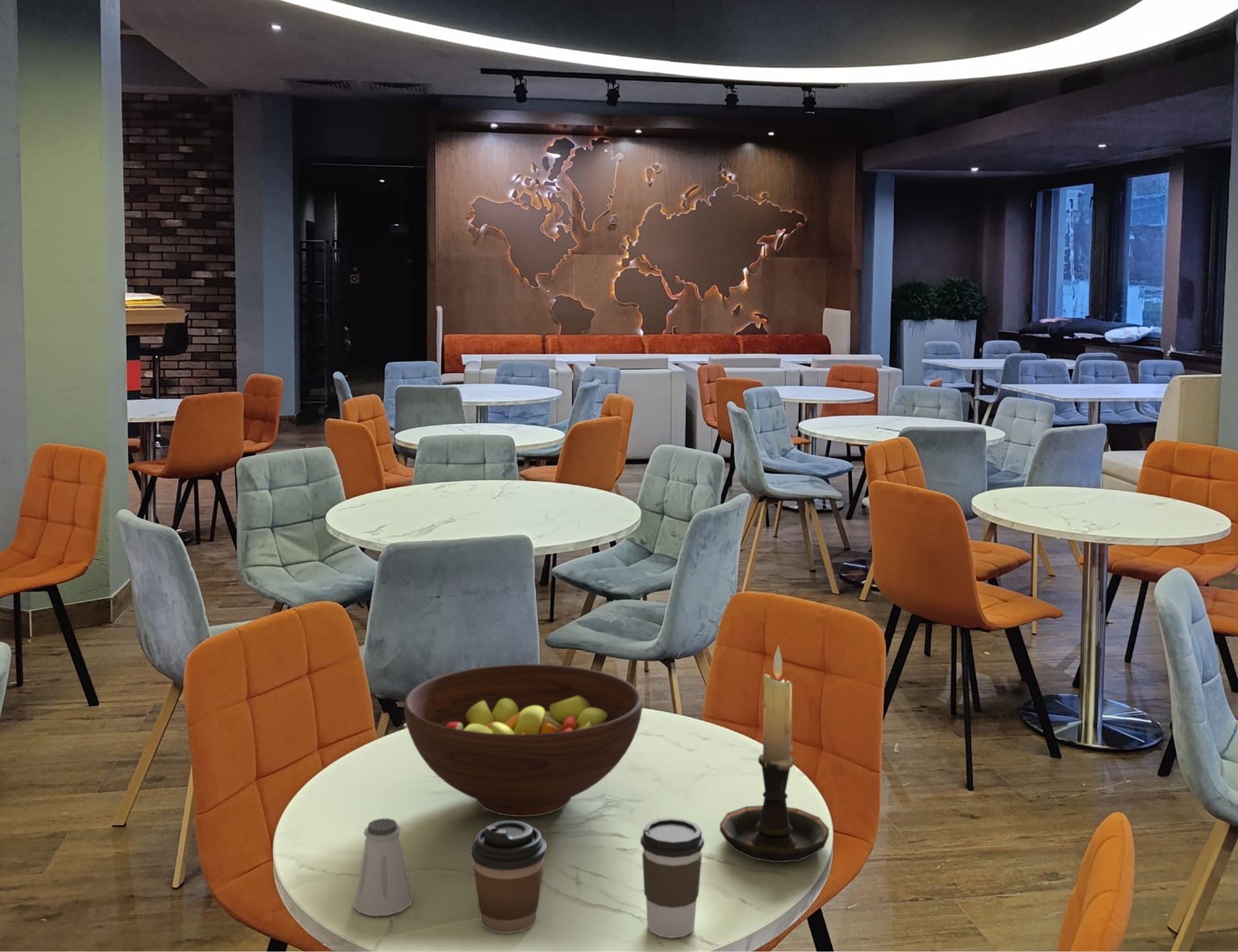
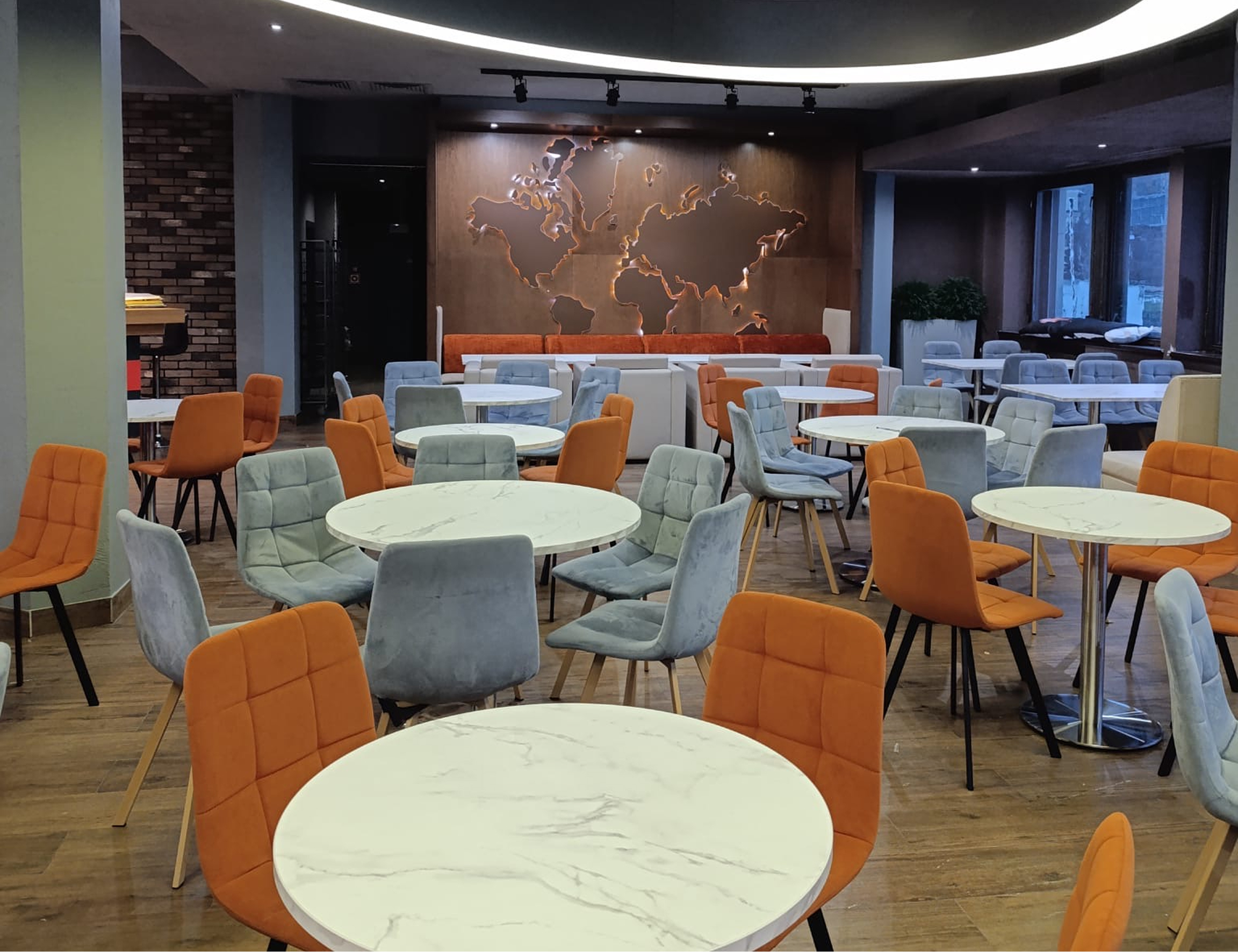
- saltshaker [352,818,414,916]
- candle holder [719,645,830,863]
- fruit bowl [404,663,643,817]
- coffee cup [470,820,547,934]
- coffee cup [640,817,705,939]
